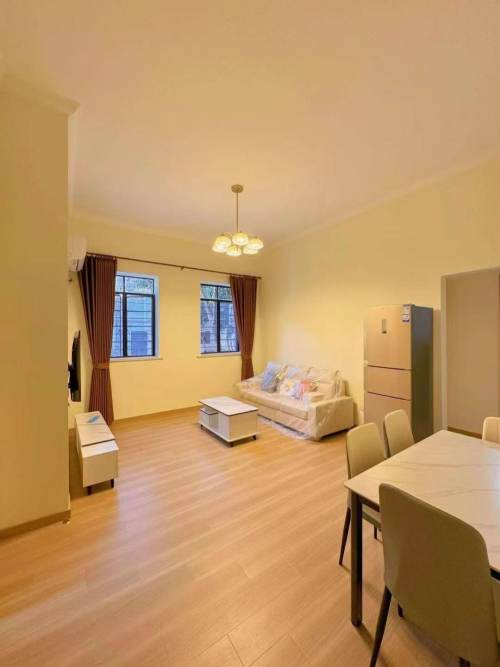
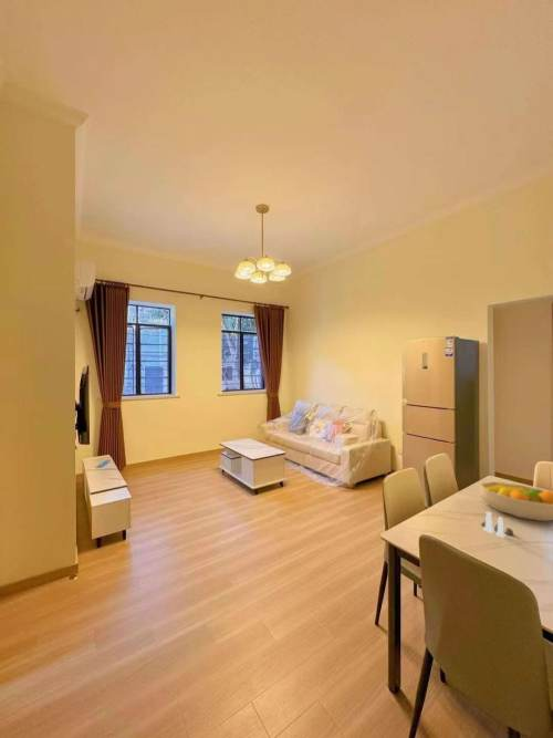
+ salt and pepper shaker set [480,510,514,538]
+ fruit bowl [478,480,553,522]
